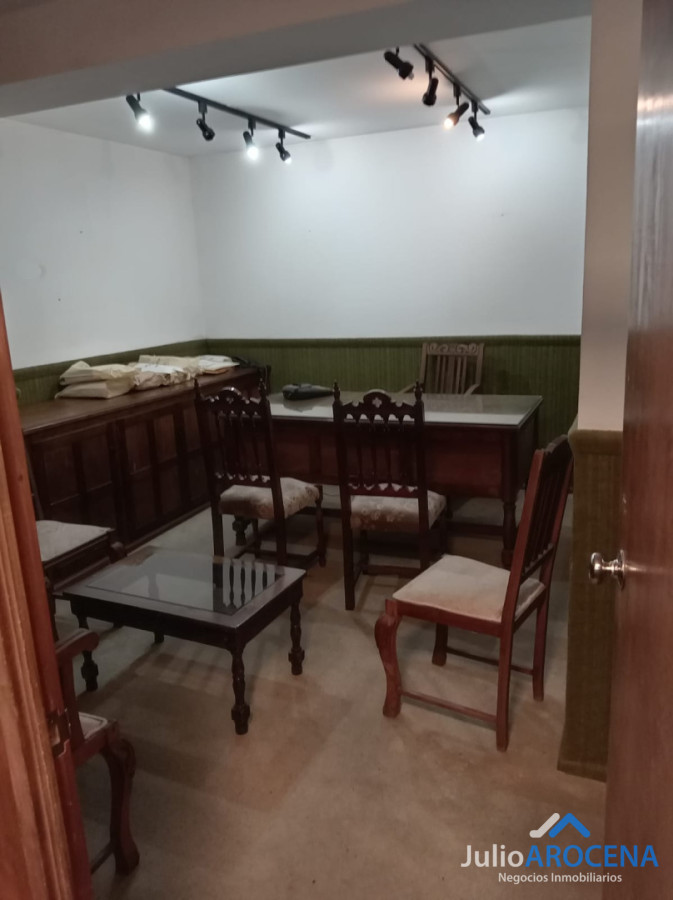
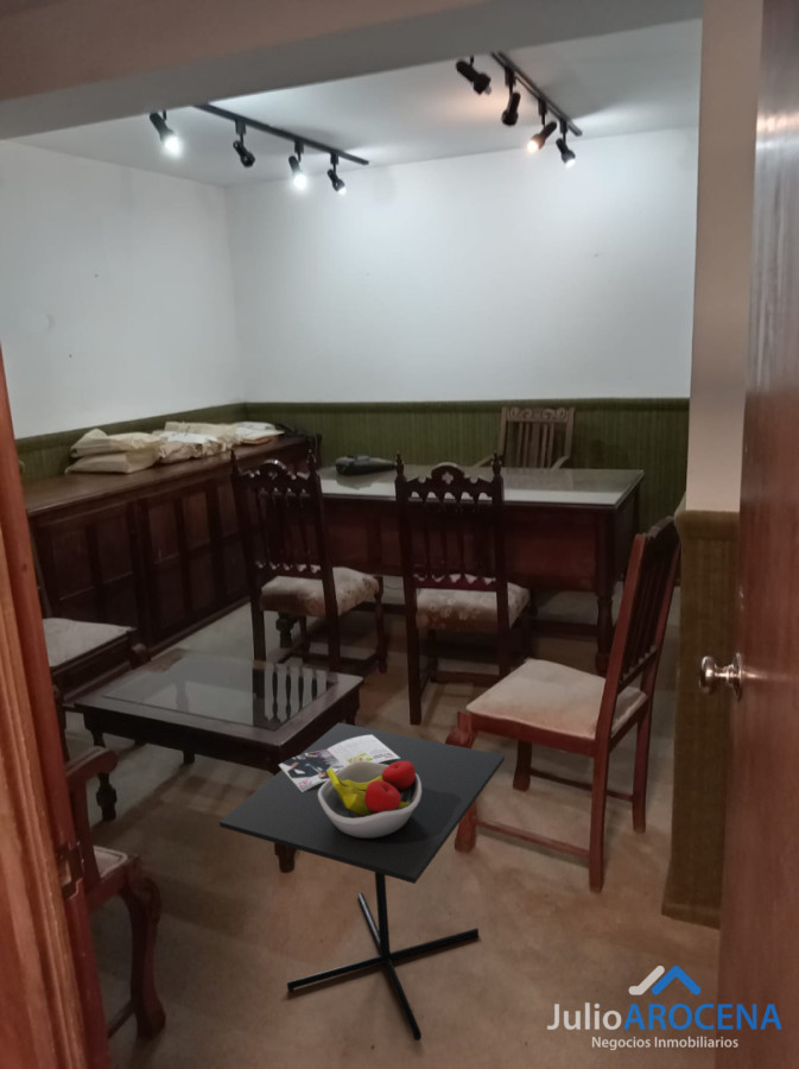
+ kitchen table [218,721,506,1042]
